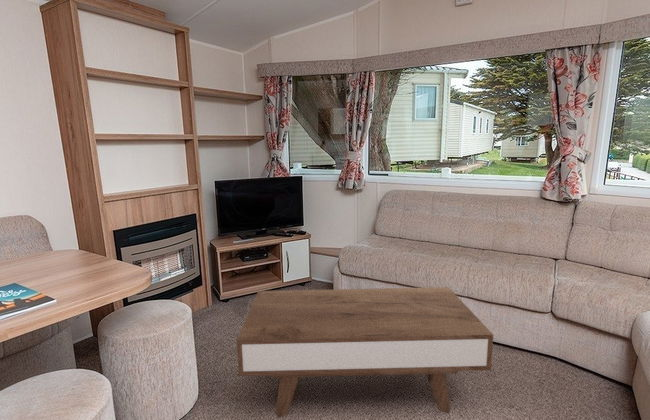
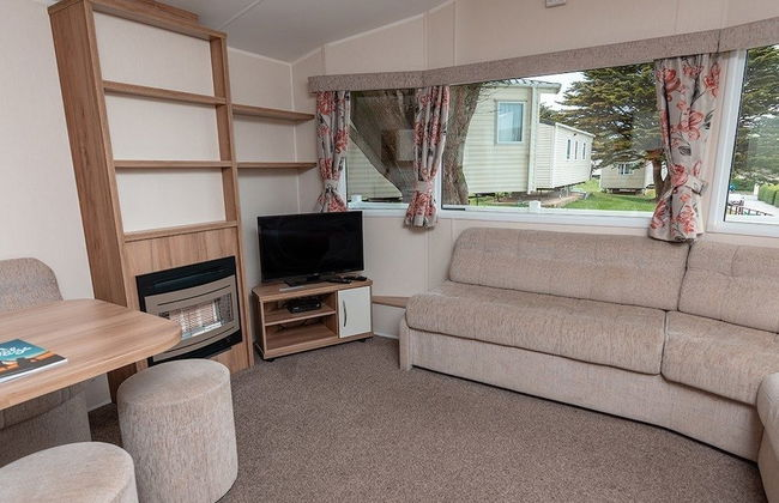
- coffee table [235,286,494,419]
